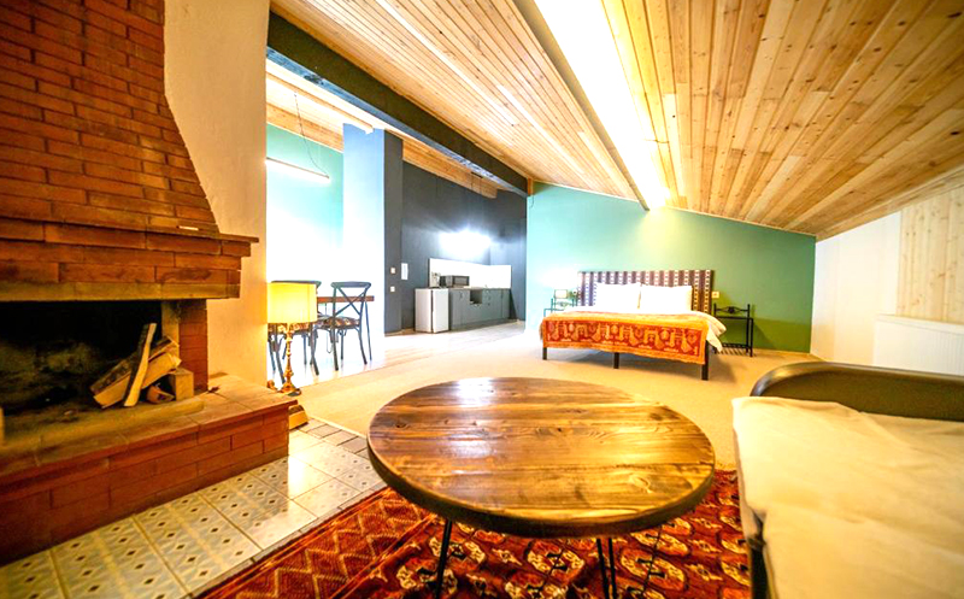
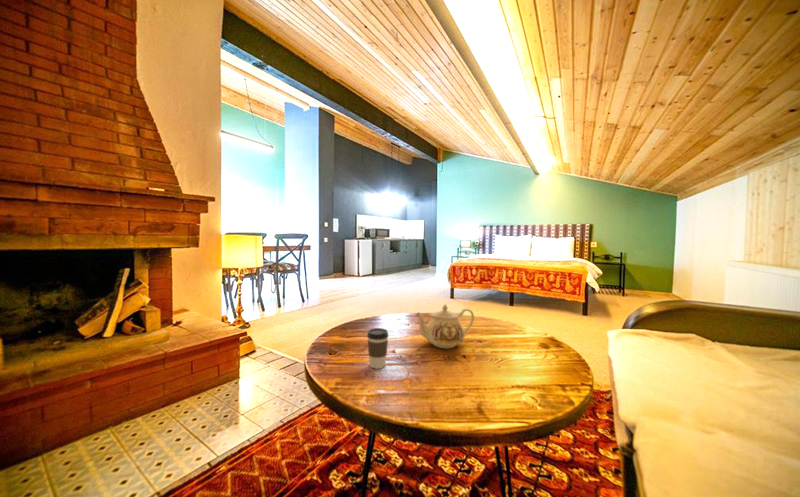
+ coffee cup [366,327,390,370]
+ teapot [415,303,475,349]
